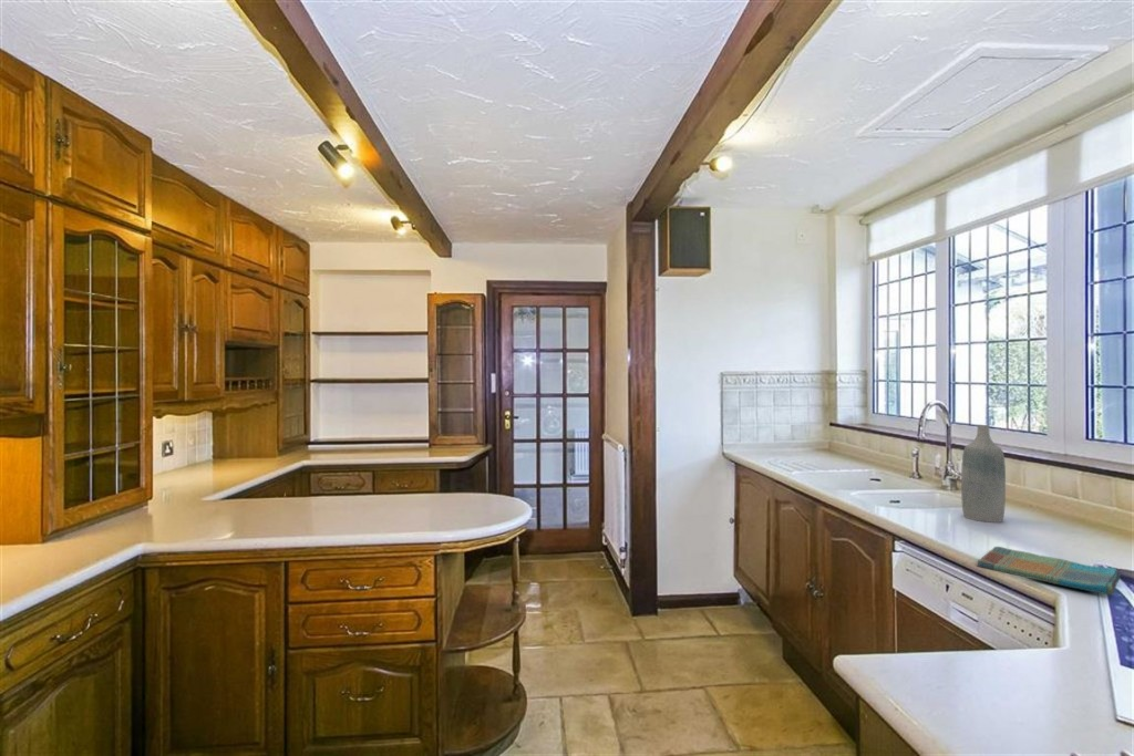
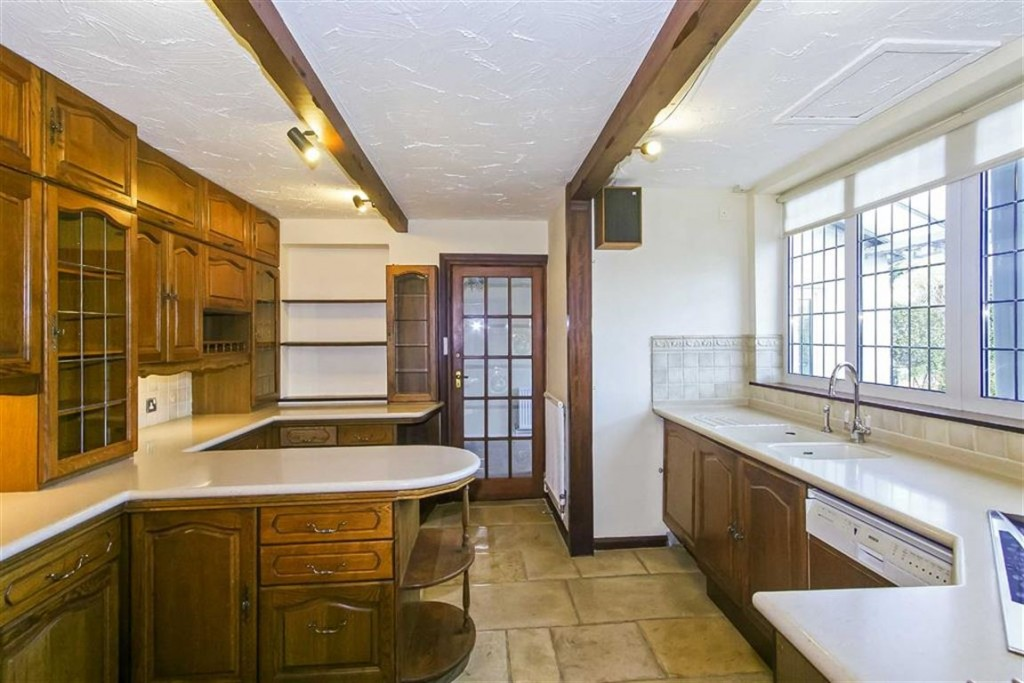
- bottle [960,424,1007,524]
- dish towel [977,546,1122,597]
